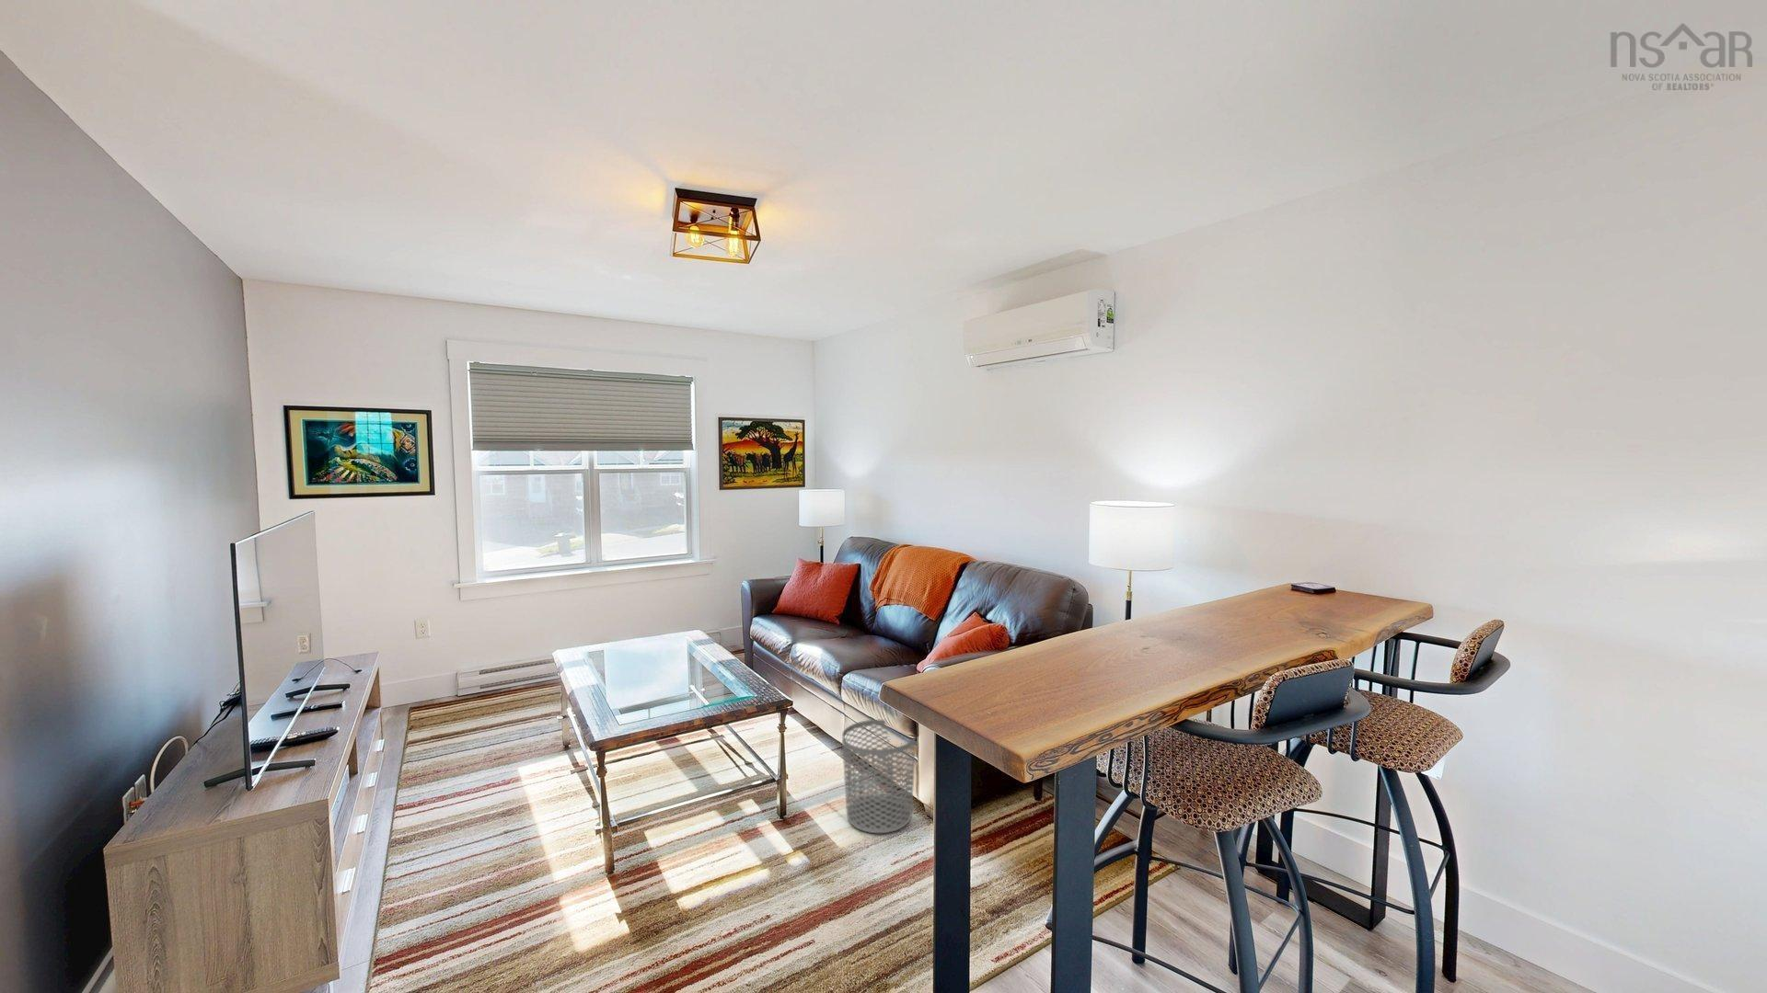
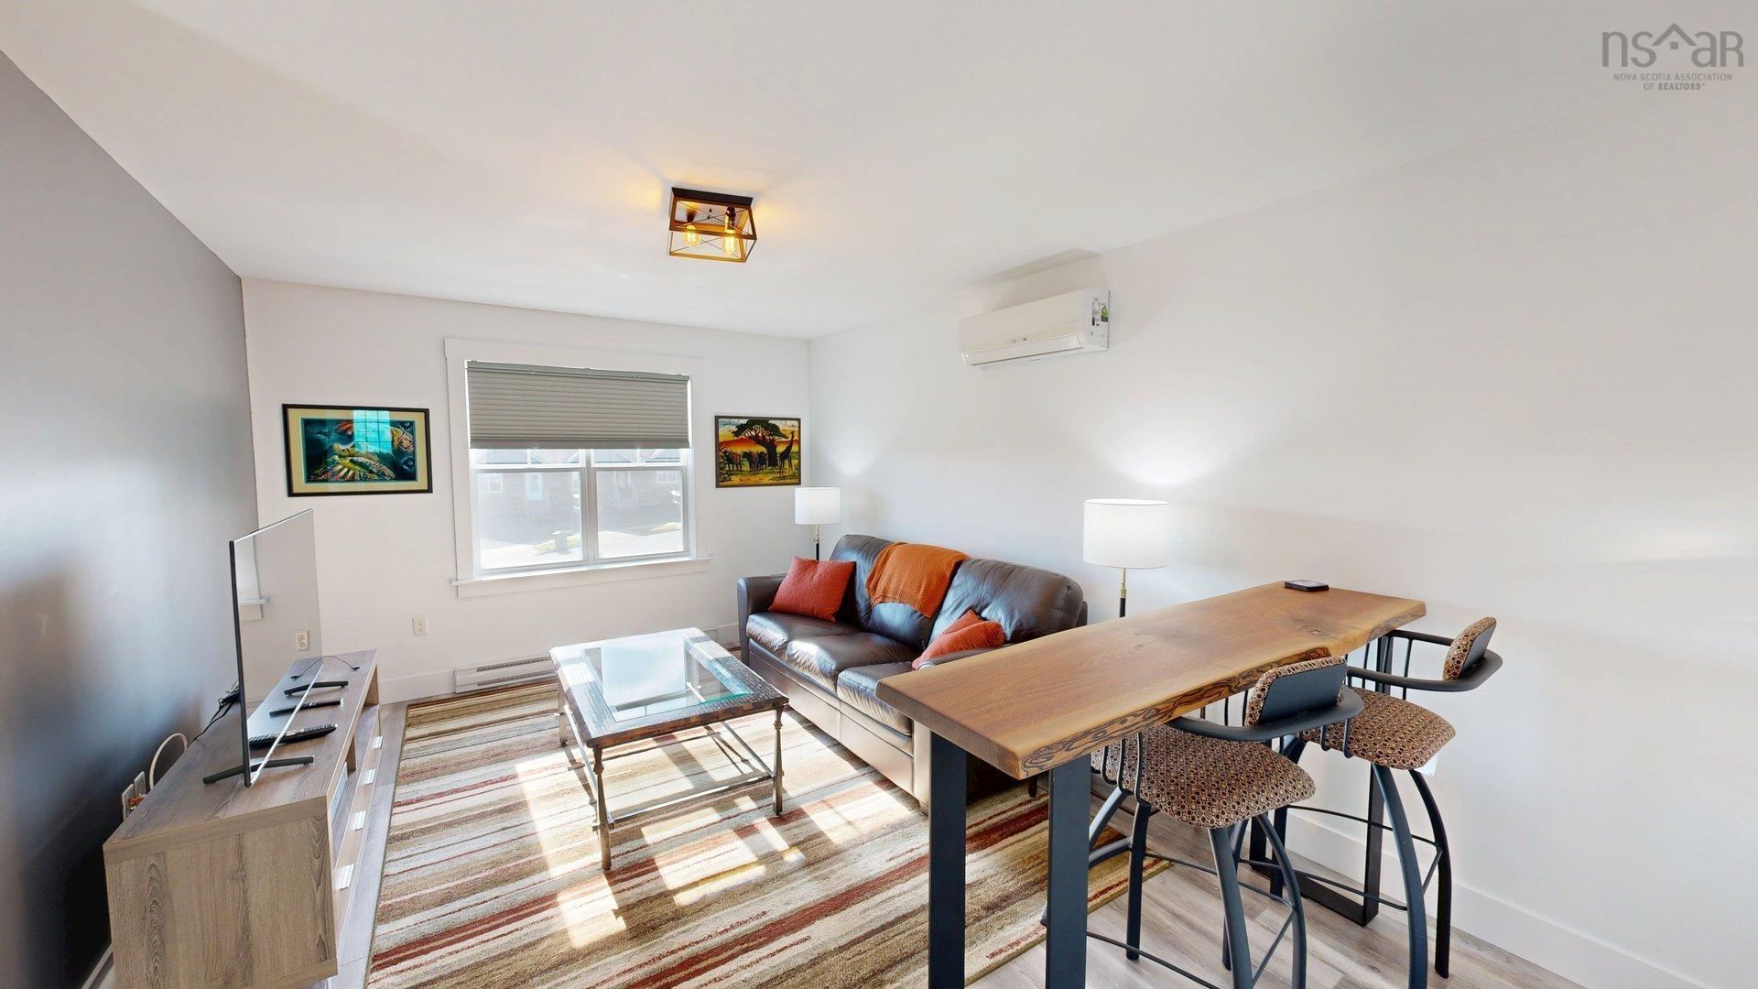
- waste bin [841,719,916,834]
